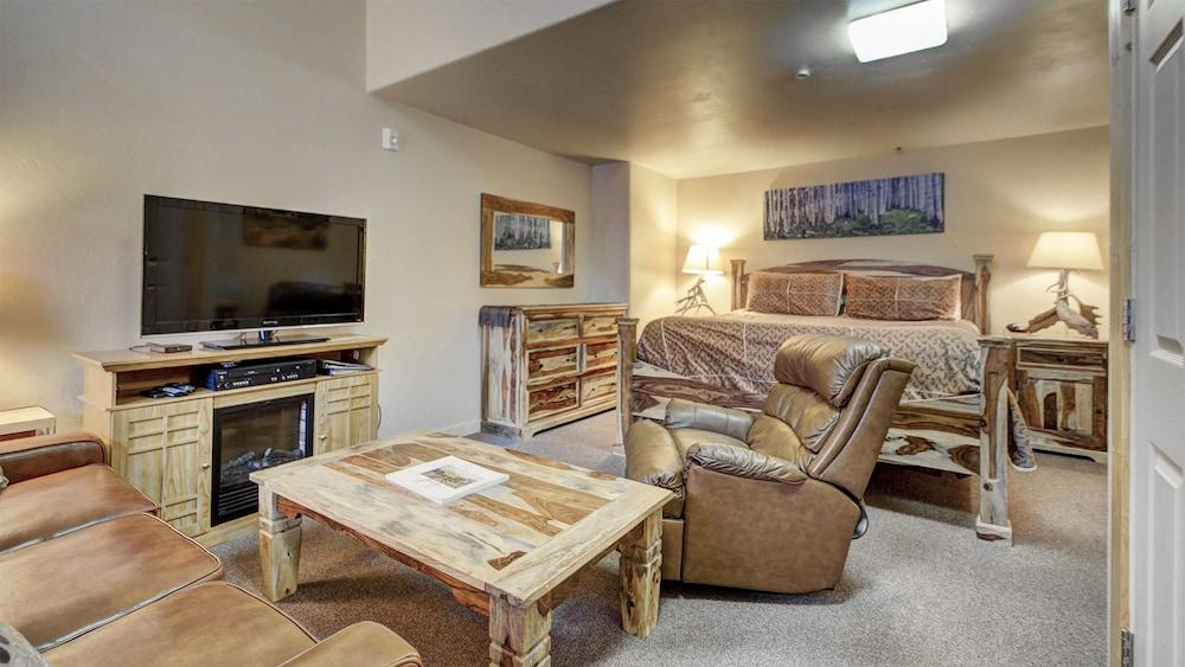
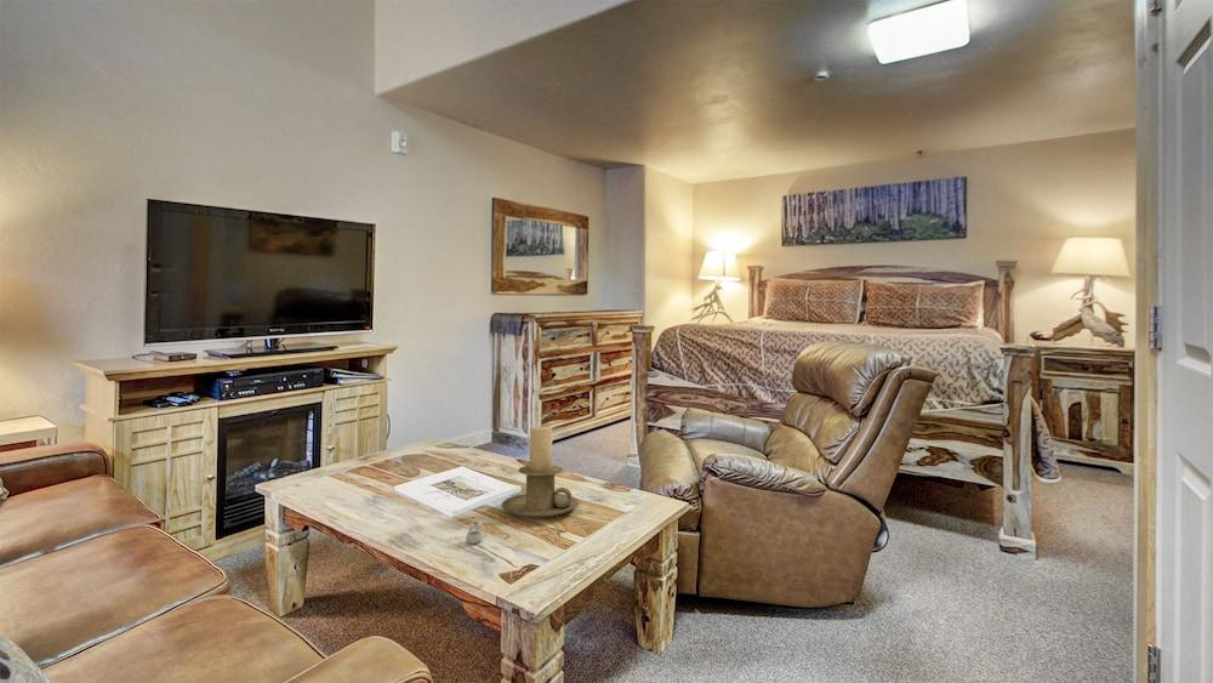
+ candle holder [501,426,580,518]
+ cup [439,520,488,545]
